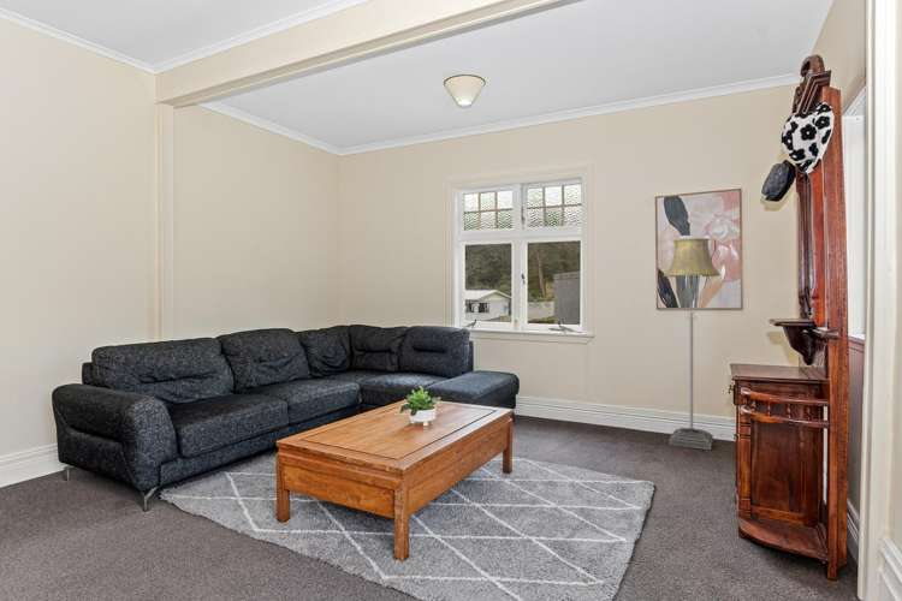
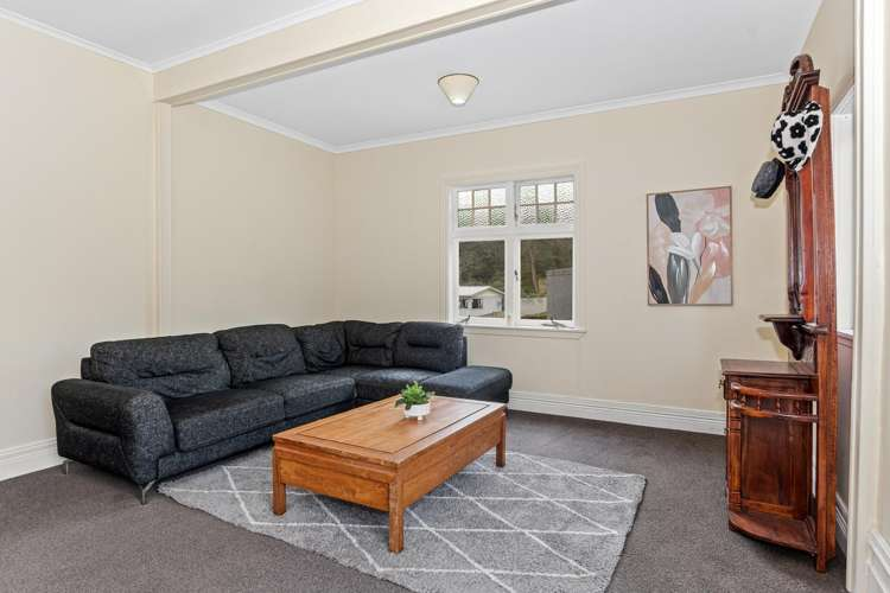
- floor lamp [663,237,722,451]
